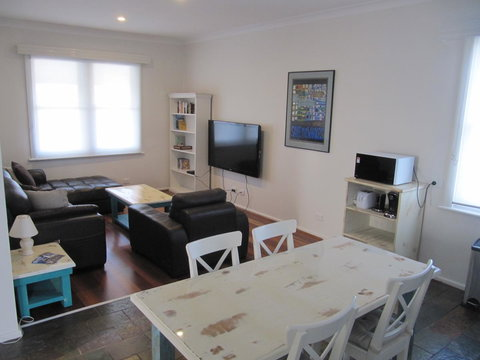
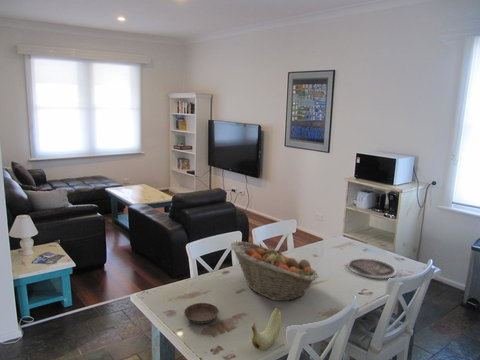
+ fruit basket [230,240,319,302]
+ plate [346,257,398,280]
+ banana [250,307,283,351]
+ saucer [183,302,220,325]
